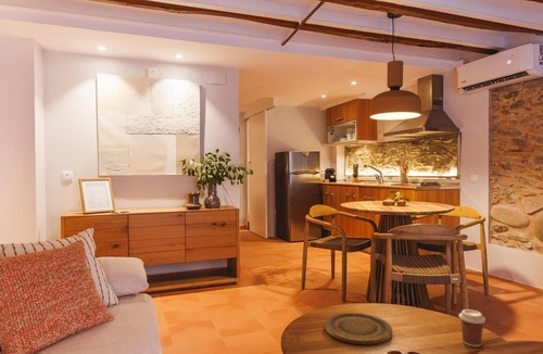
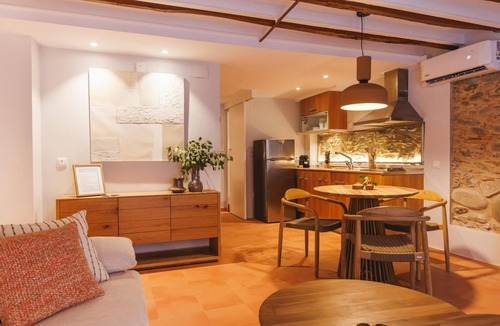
- plate [324,312,393,345]
- coffee cup [458,308,487,347]
